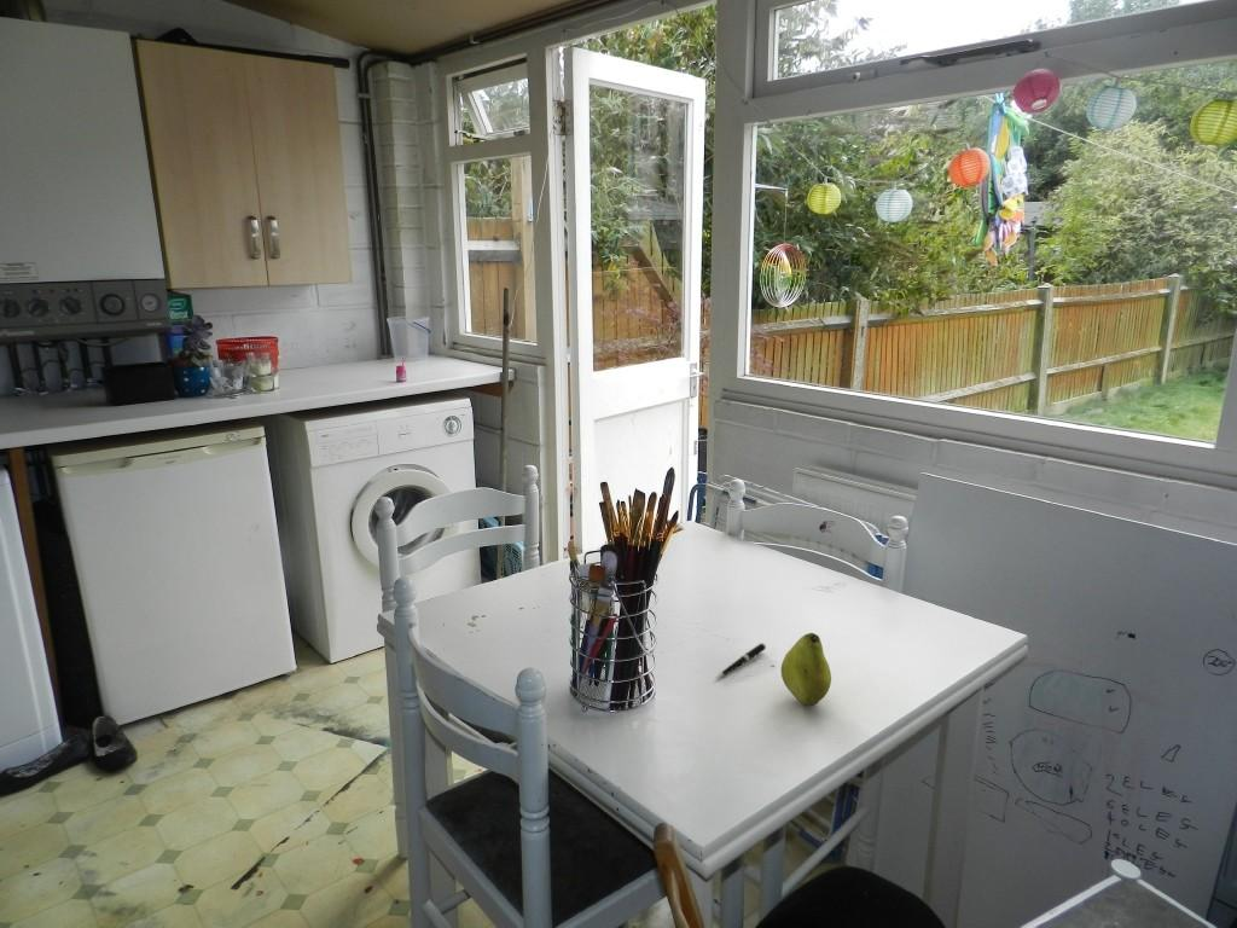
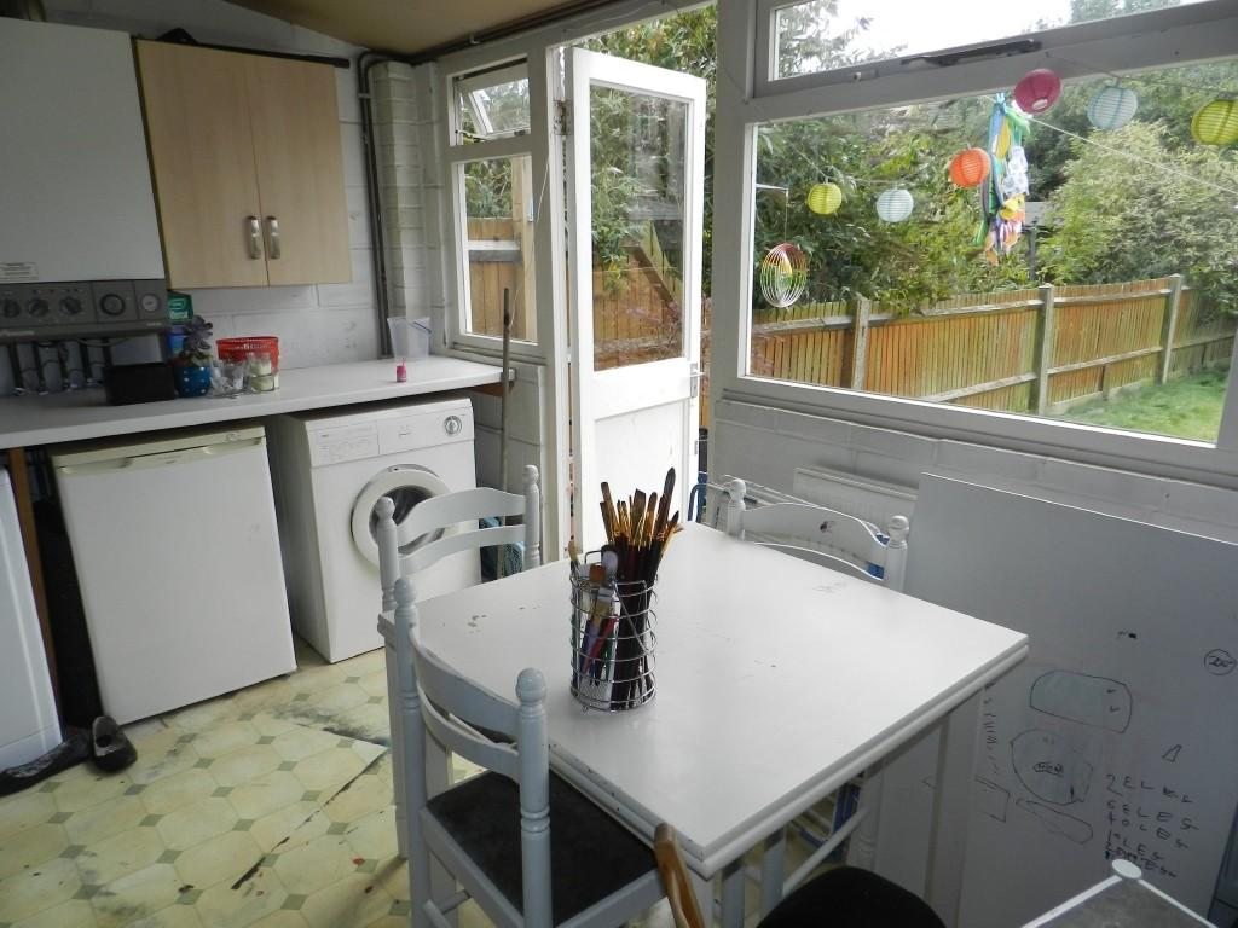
- fruit [780,632,832,707]
- pen [714,642,767,680]
